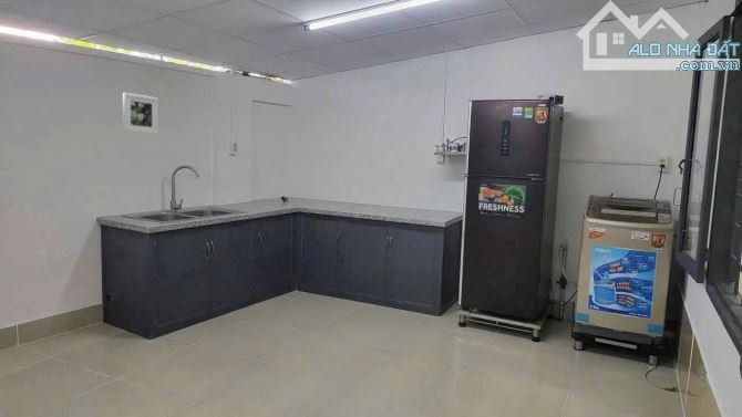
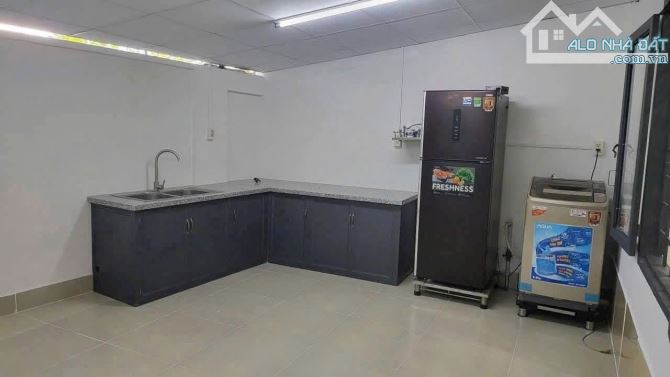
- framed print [122,92,159,135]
